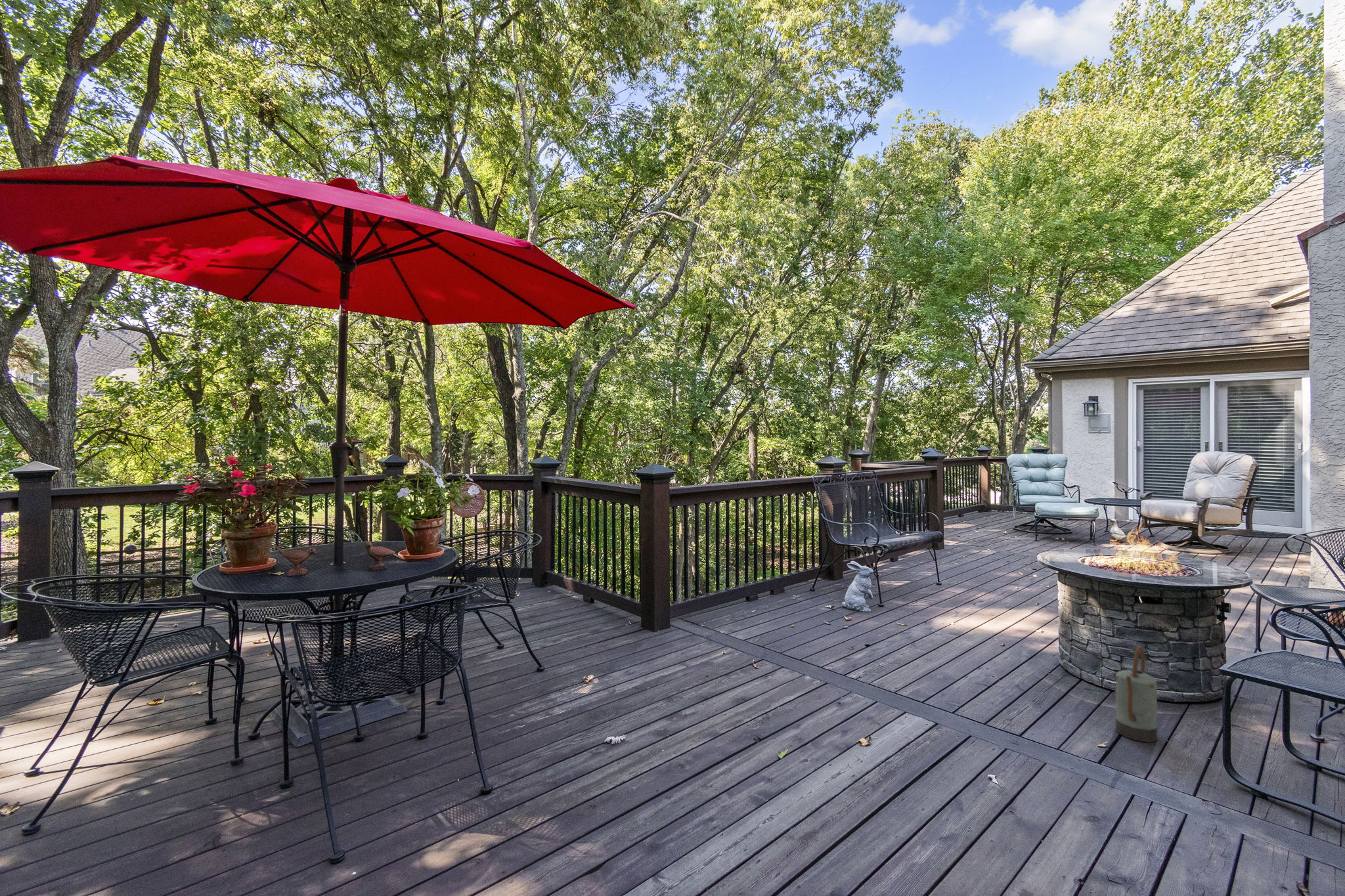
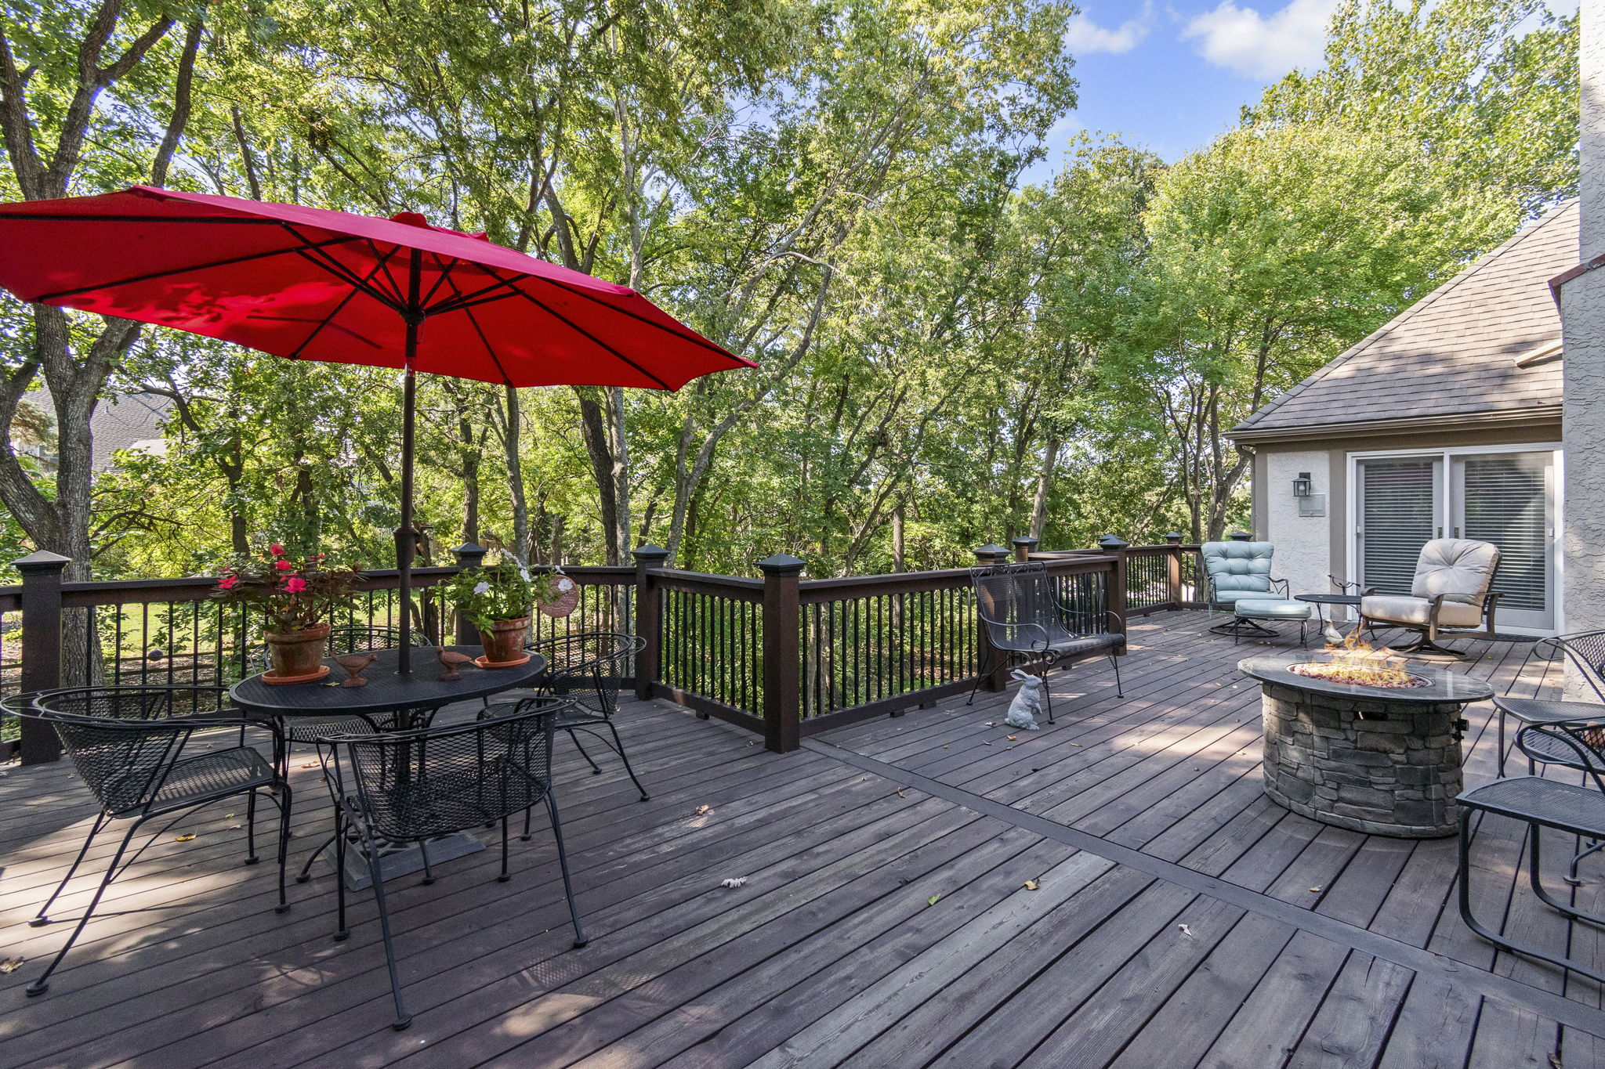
- watering can [1114,645,1158,743]
